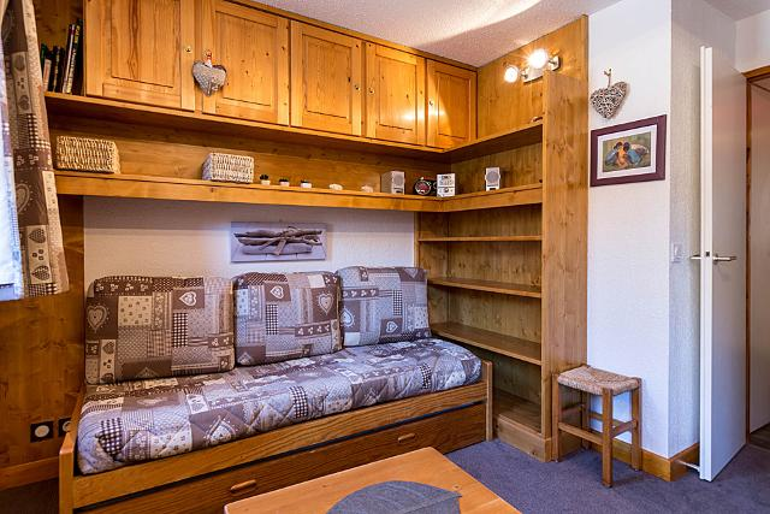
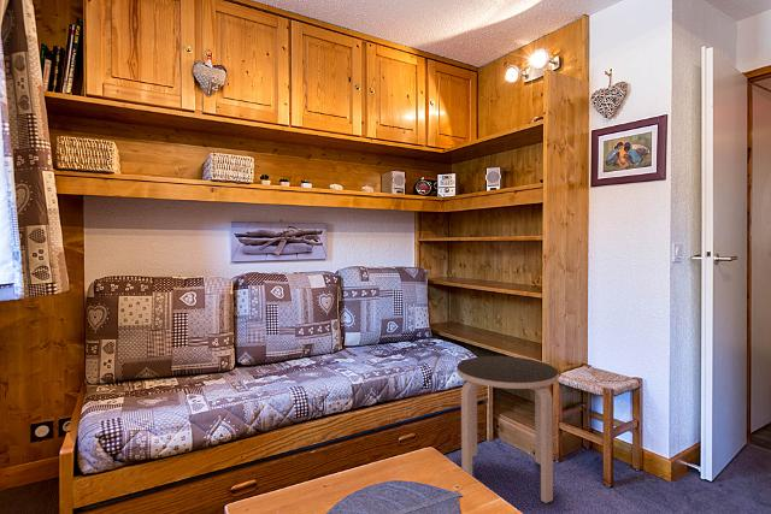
+ side table [455,355,559,504]
